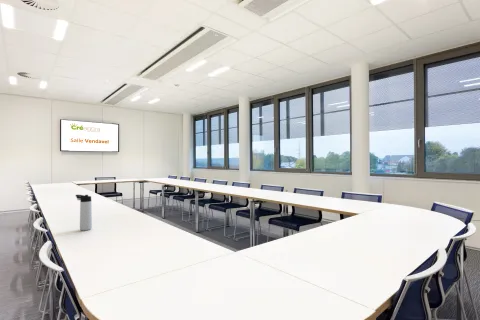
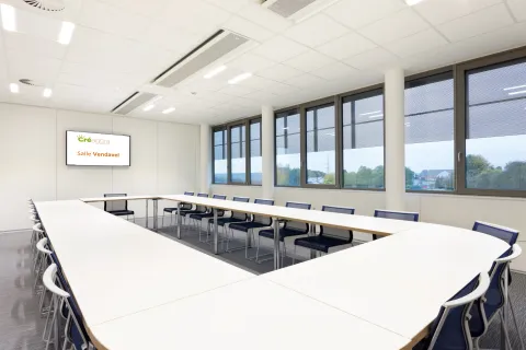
- thermos bottle [75,194,93,231]
